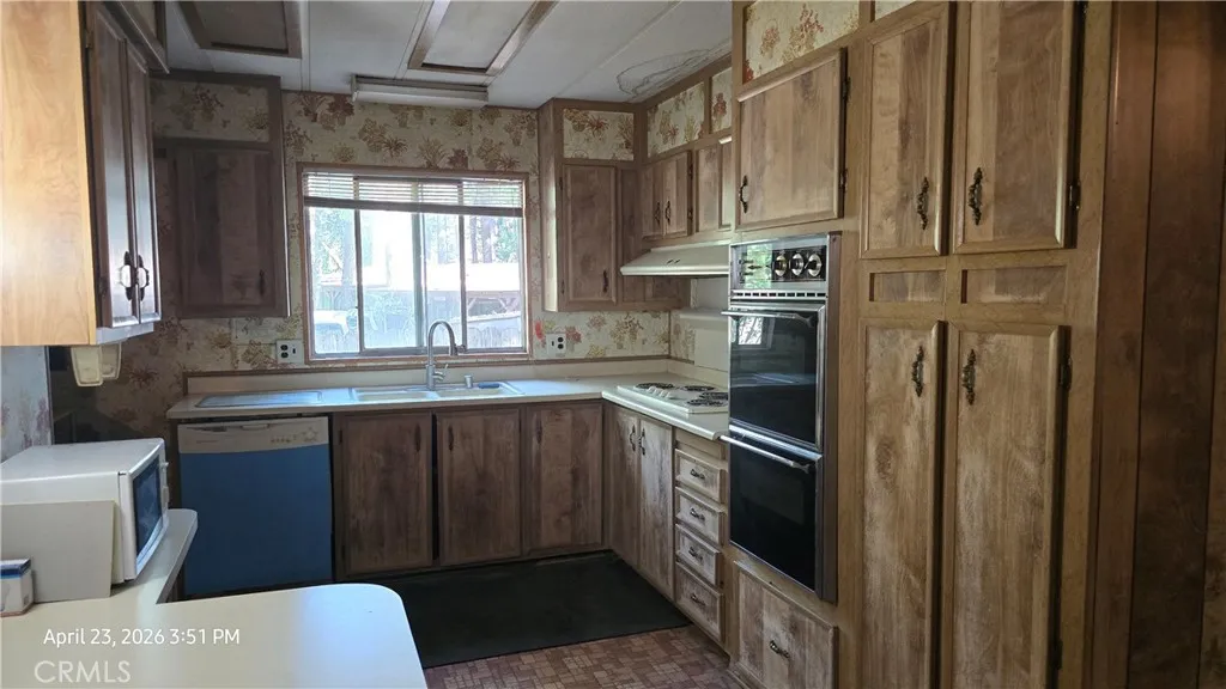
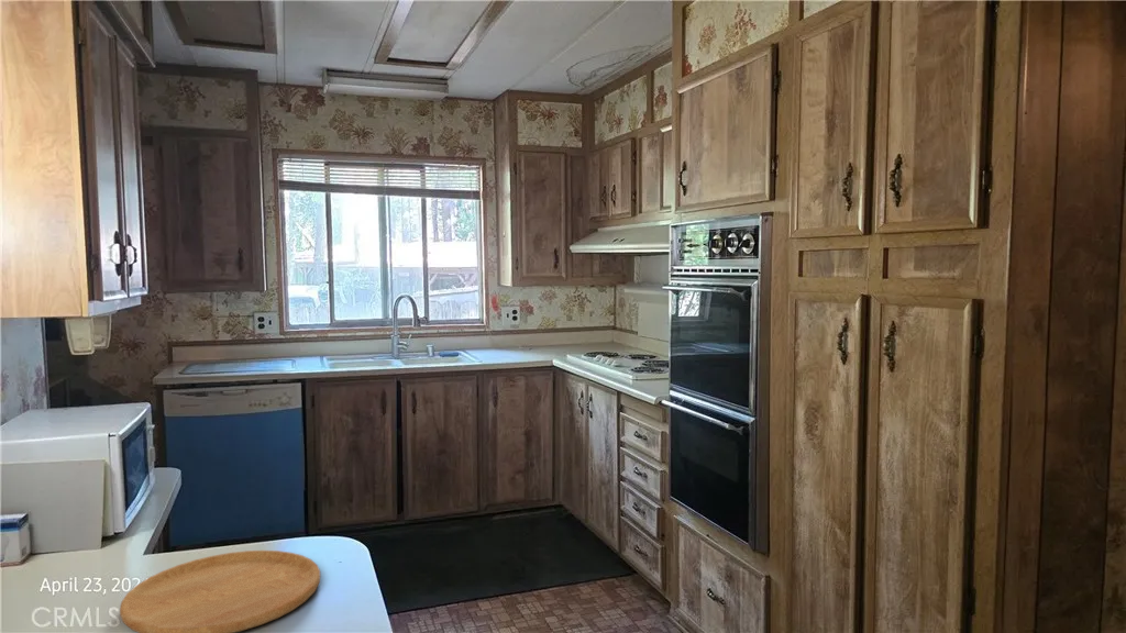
+ cutting board [119,549,321,633]
